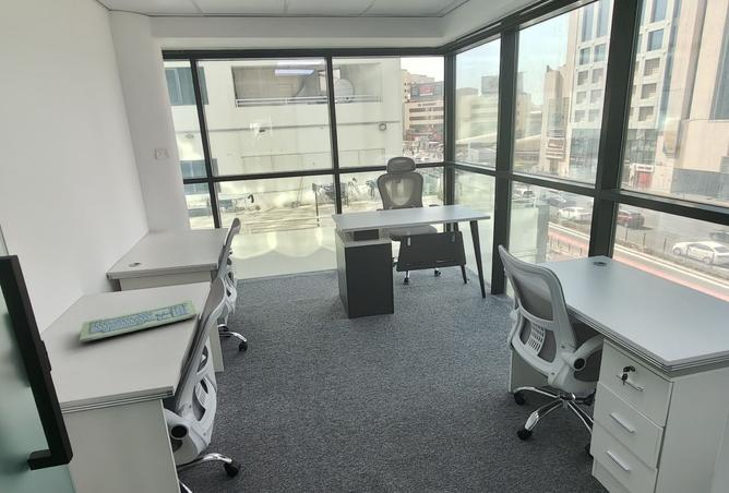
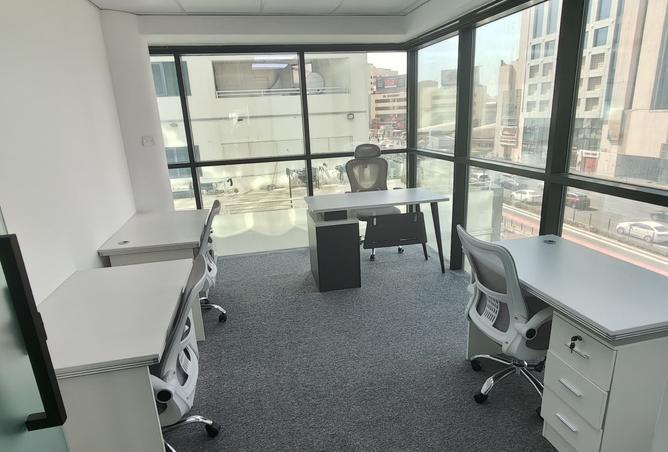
- keyboard [79,299,199,344]
